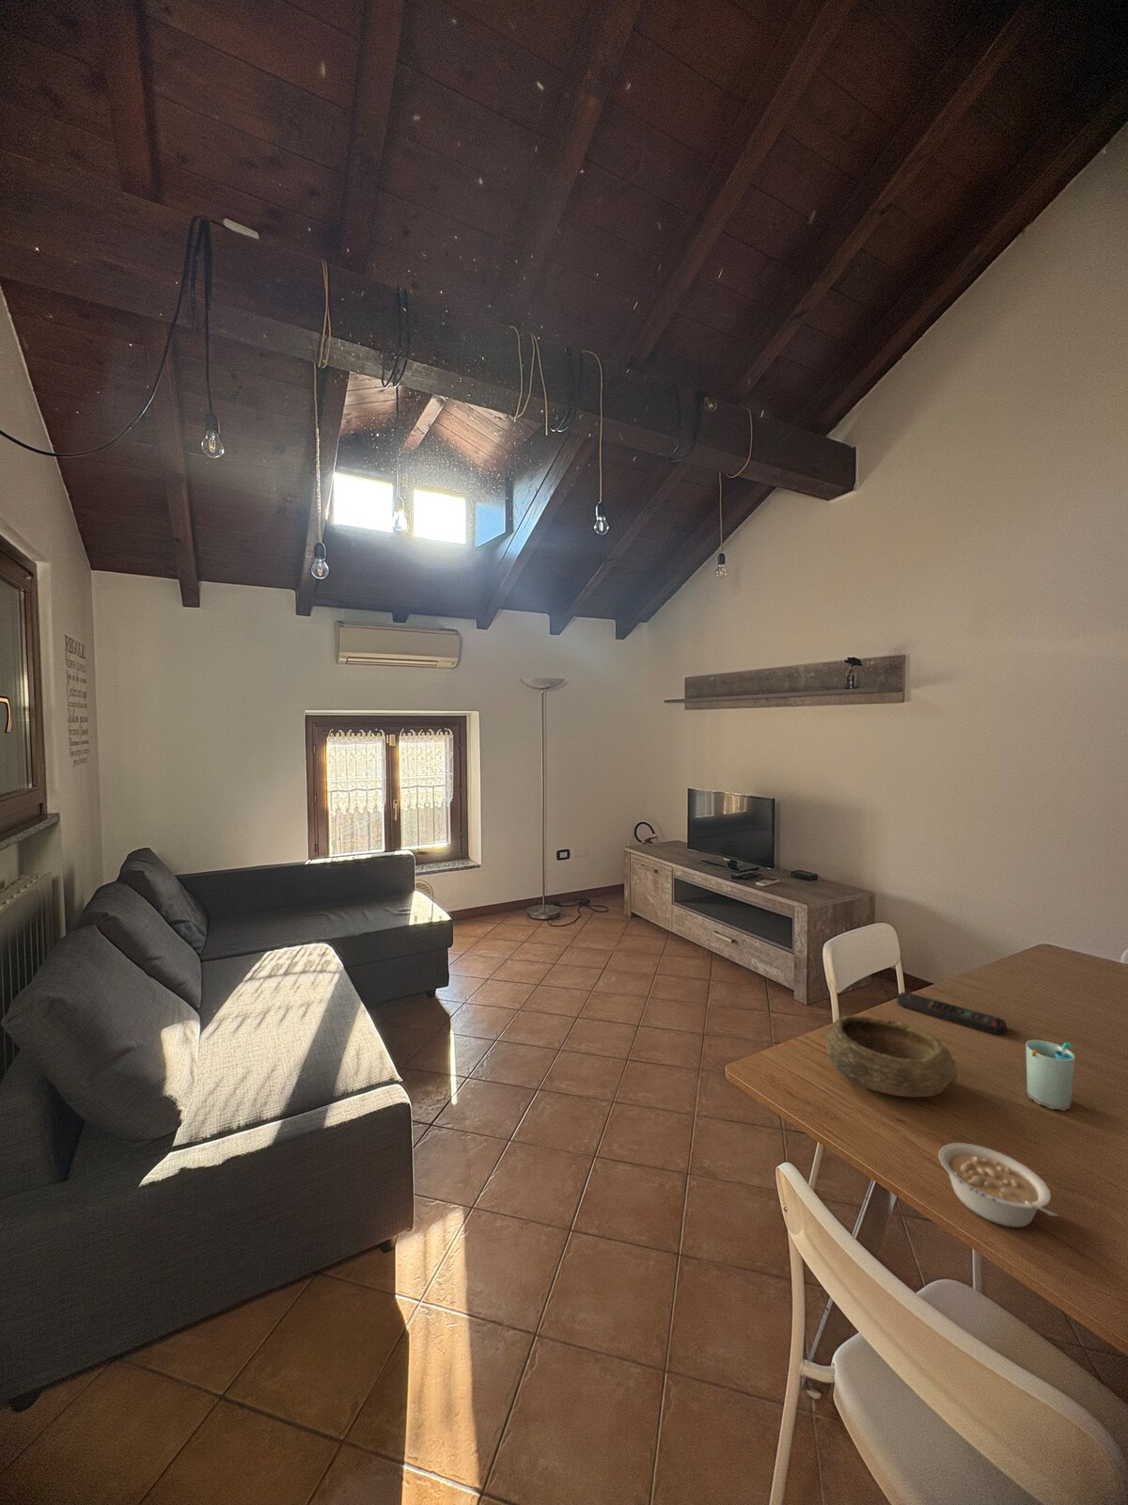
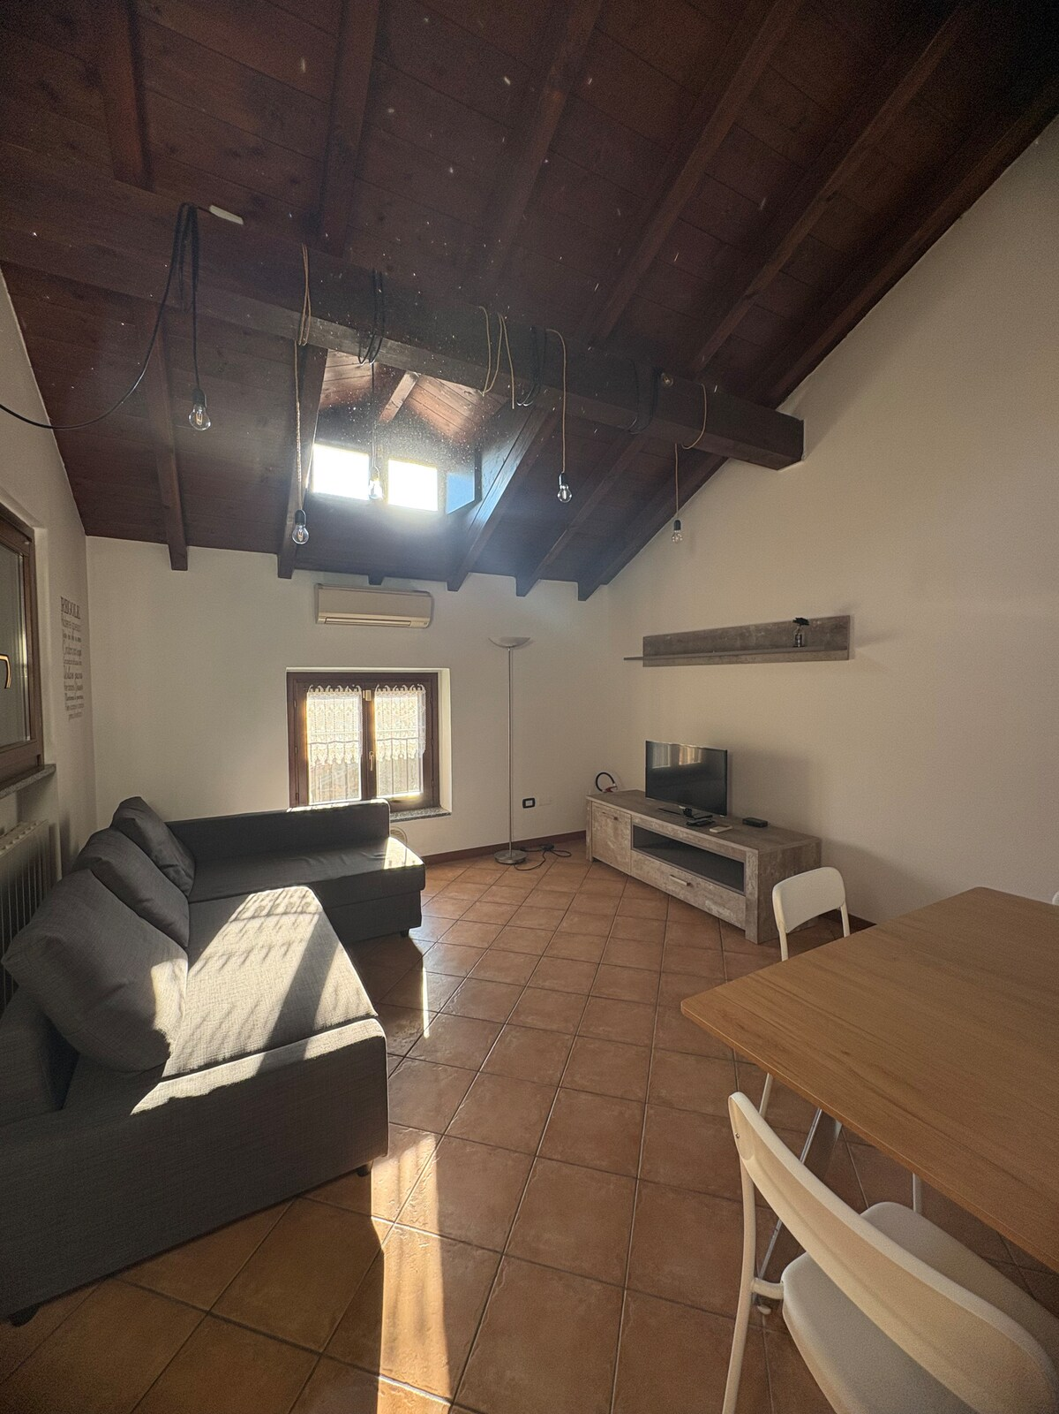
- remote control [896,992,1007,1036]
- bowl [826,1014,959,1097]
- legume [938,1142,1059,1229]
- cup [1025,1039,1076,1112]
